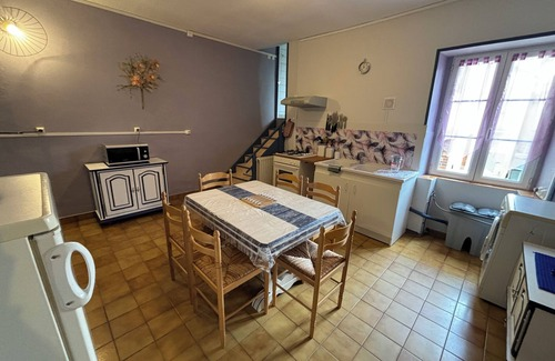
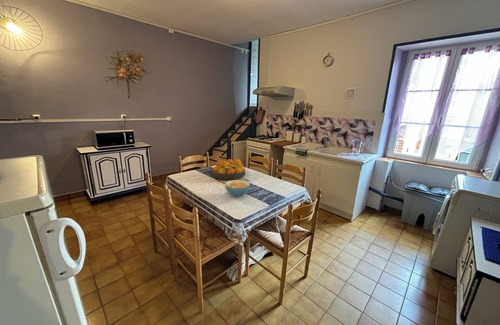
+ fruit bowl [210,158,246,180]
+ cereal bowl [224,179,251,198]
